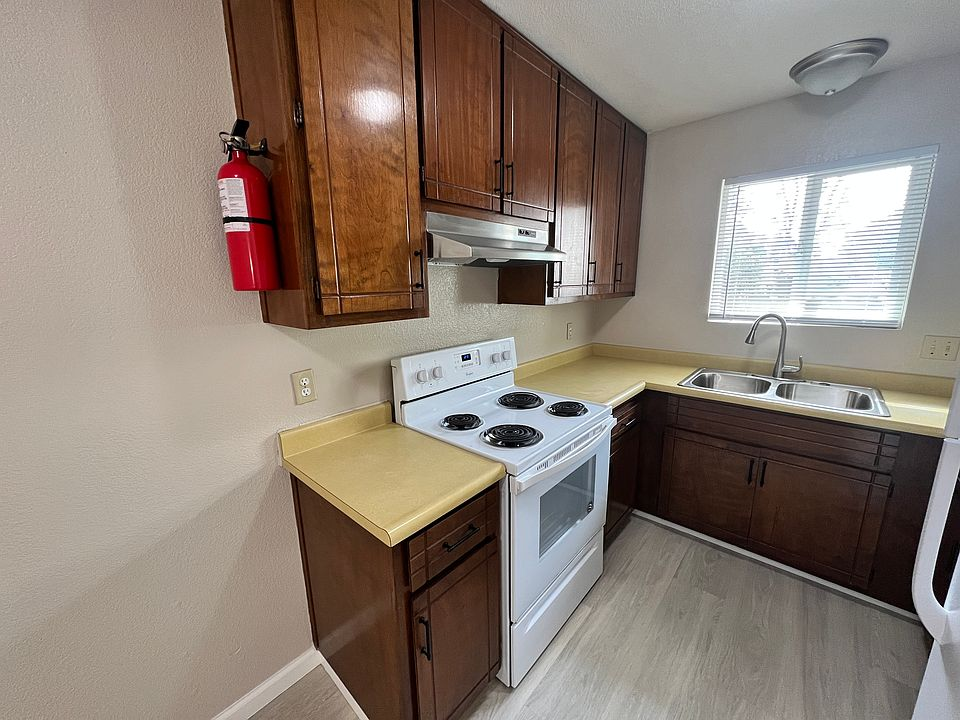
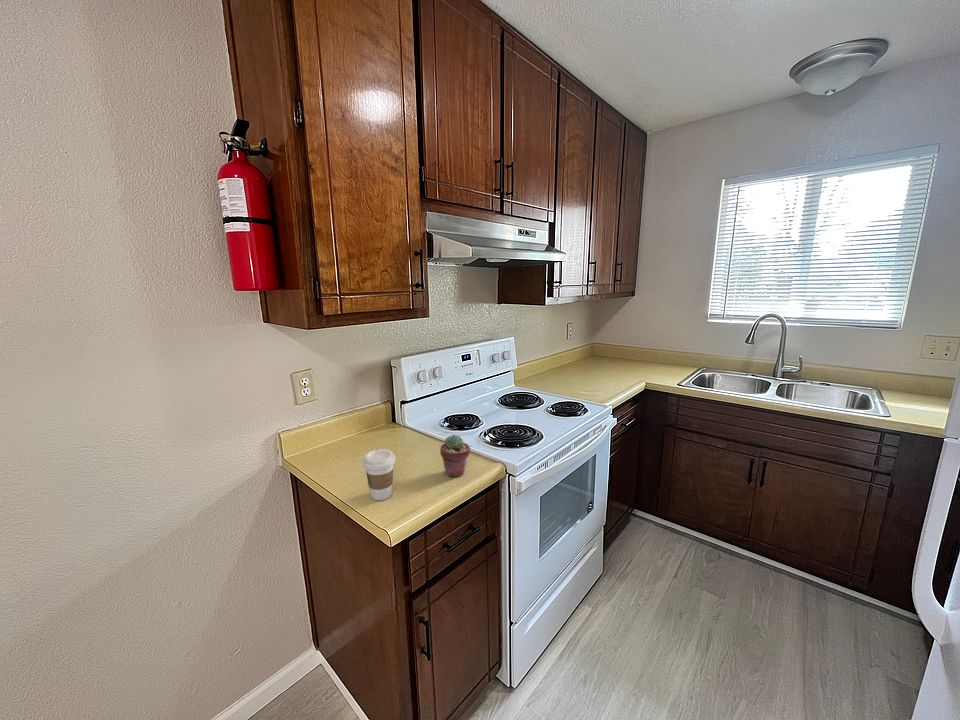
+ potted succulent [439,433,471,478]
+ coffee cup [361,448,397,501]
